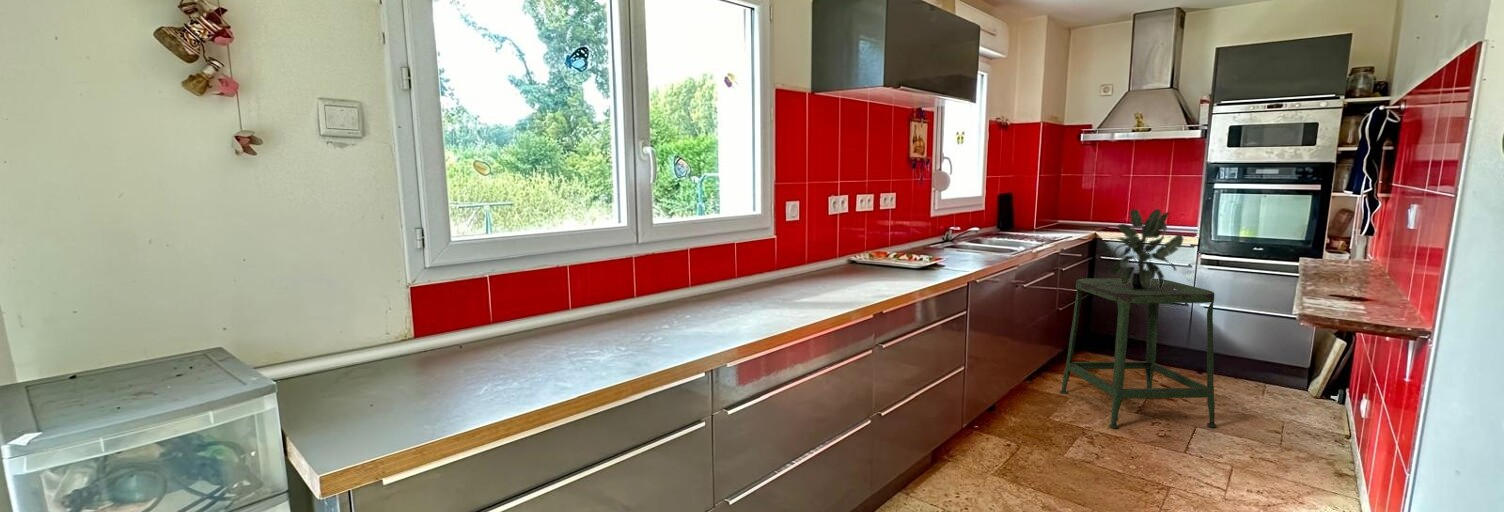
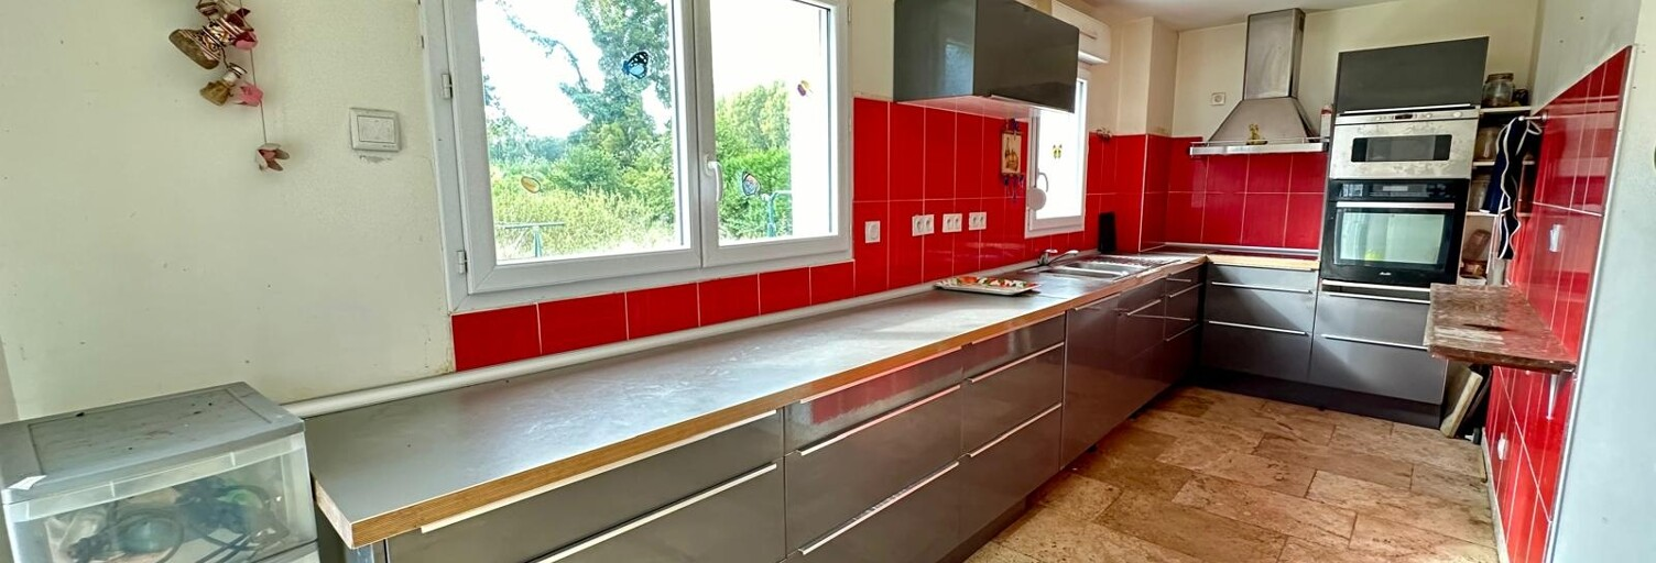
- stool [1059,277,1218,429]
- potted plant [1109,208,1184,290]
